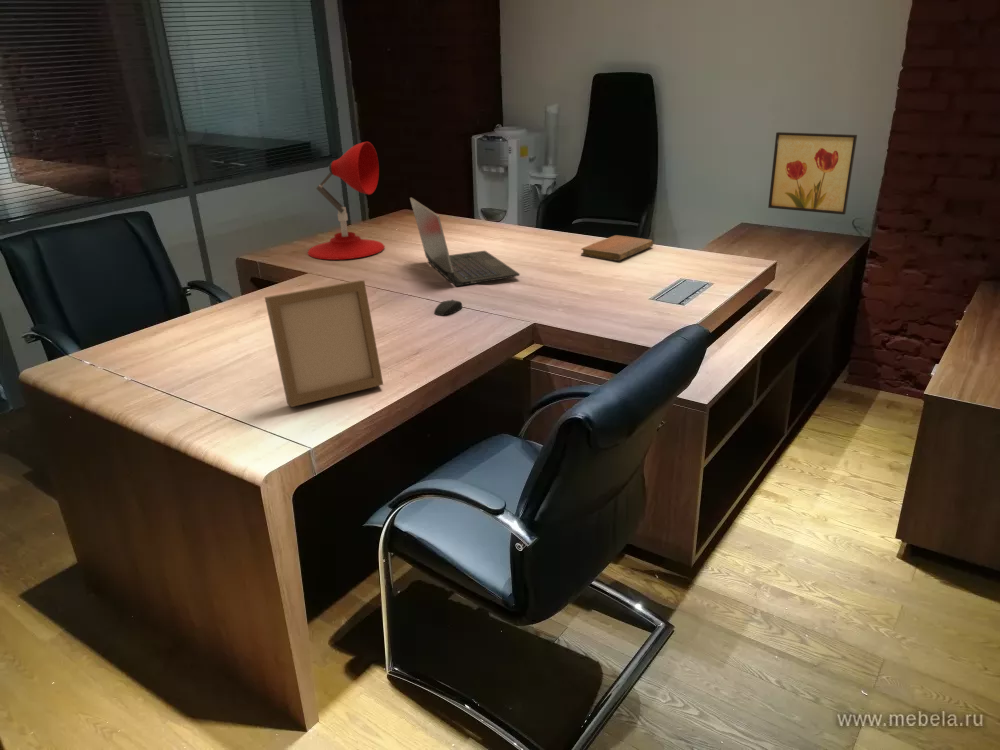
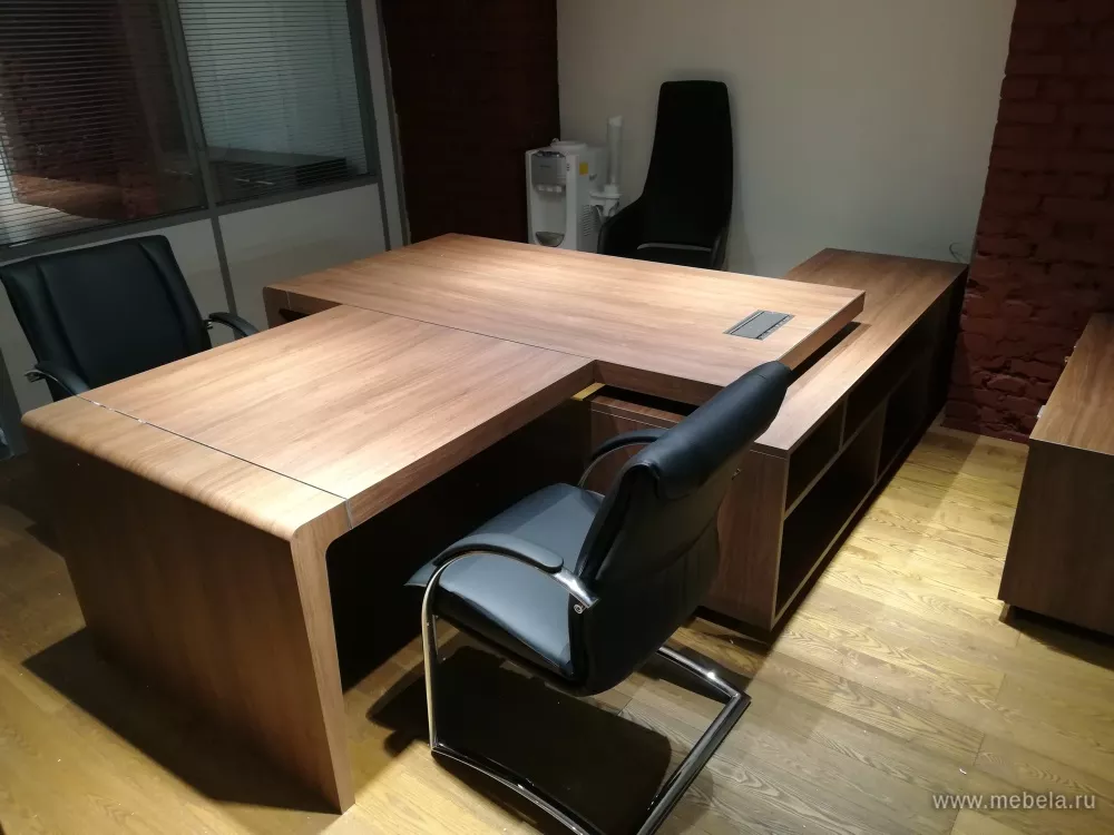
- photo frame [264,279,384,408]
- mouse [433,299,463,317]
- notebook [580,234,654,262]
- desk lamp [307,141,386,261]
- laptop computer [409,197,521,287]
- wall art [767,131,858,216]
